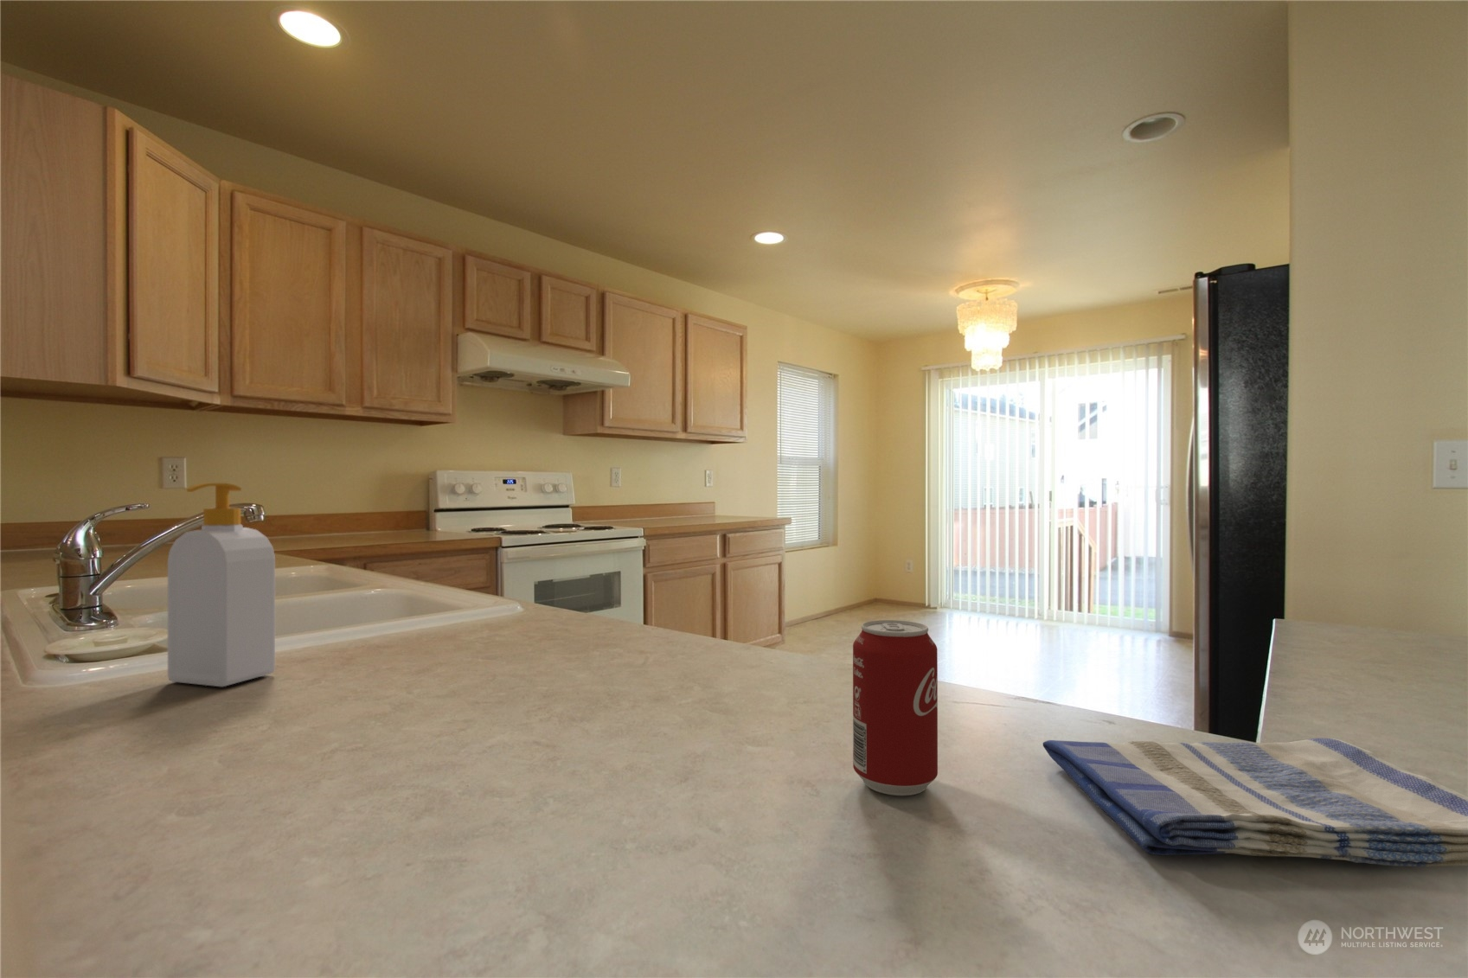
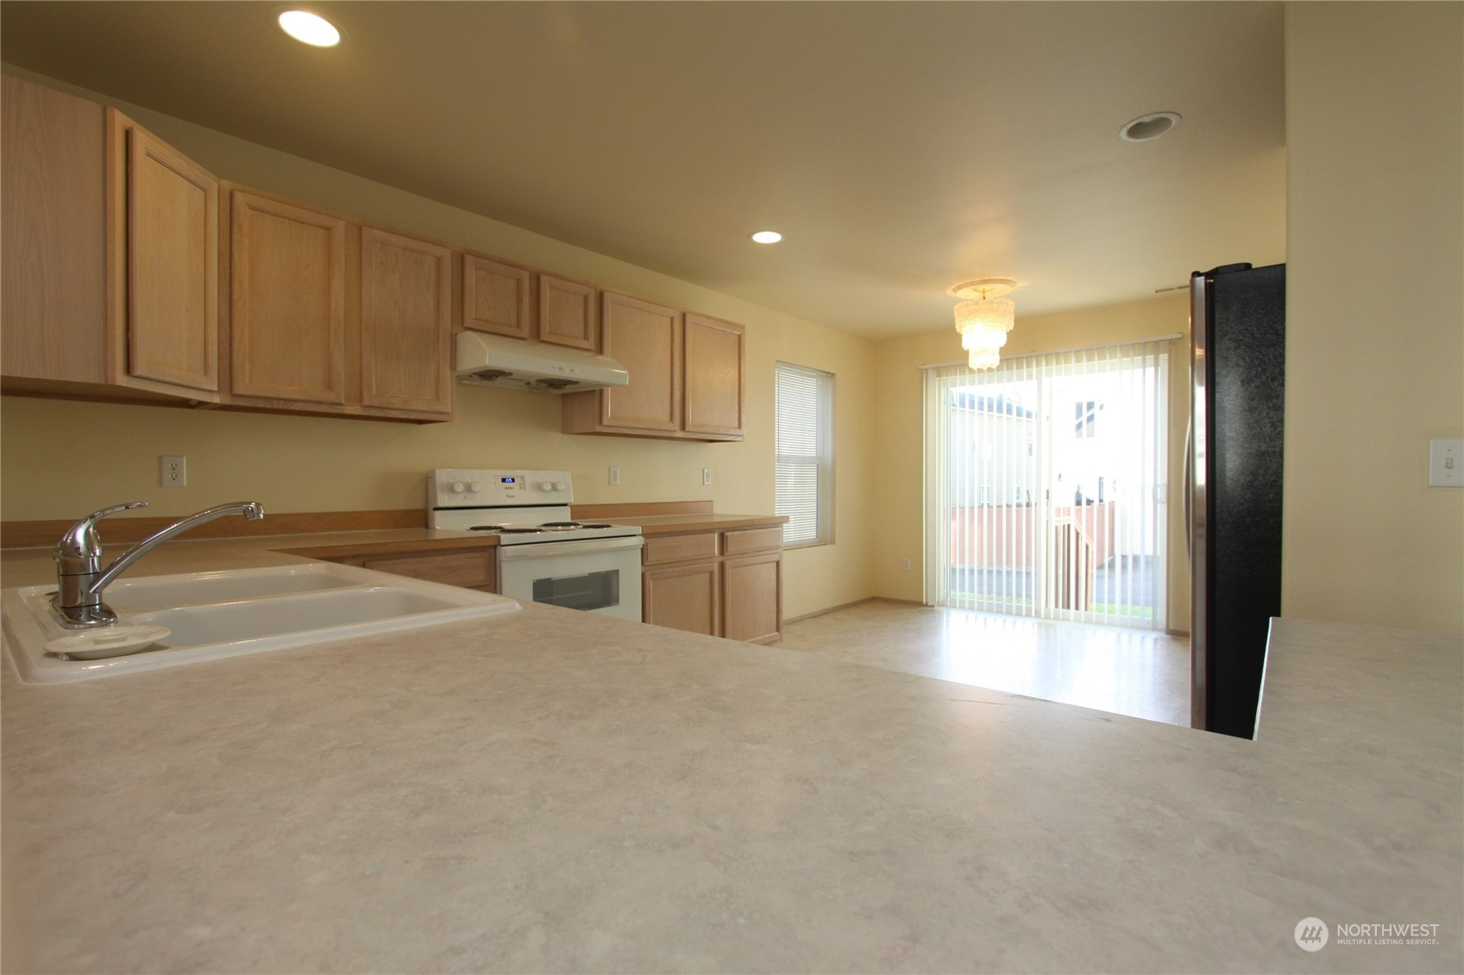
- dish towel [1042,737,1468,868]
- soap bottle [167,482,276,688]
- beverage can [852,619,939,797]
